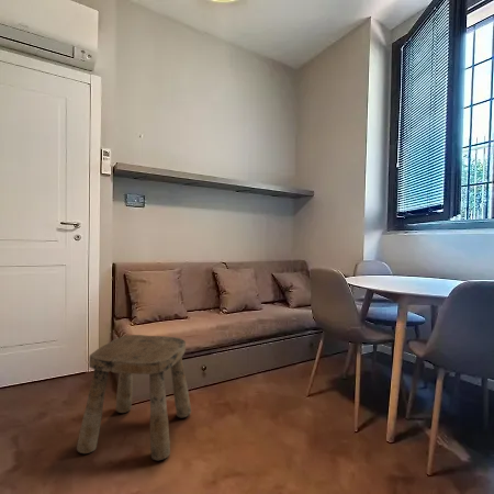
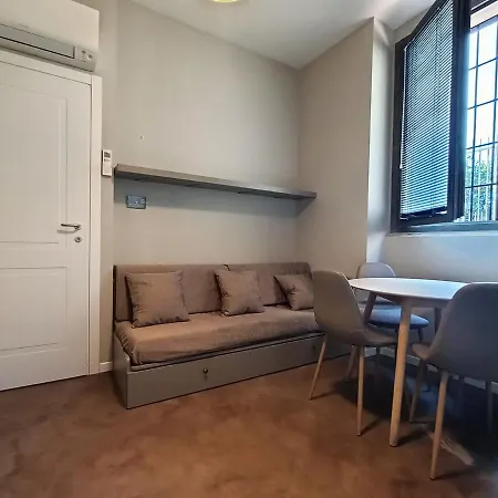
- stool [76,334,192,461]
